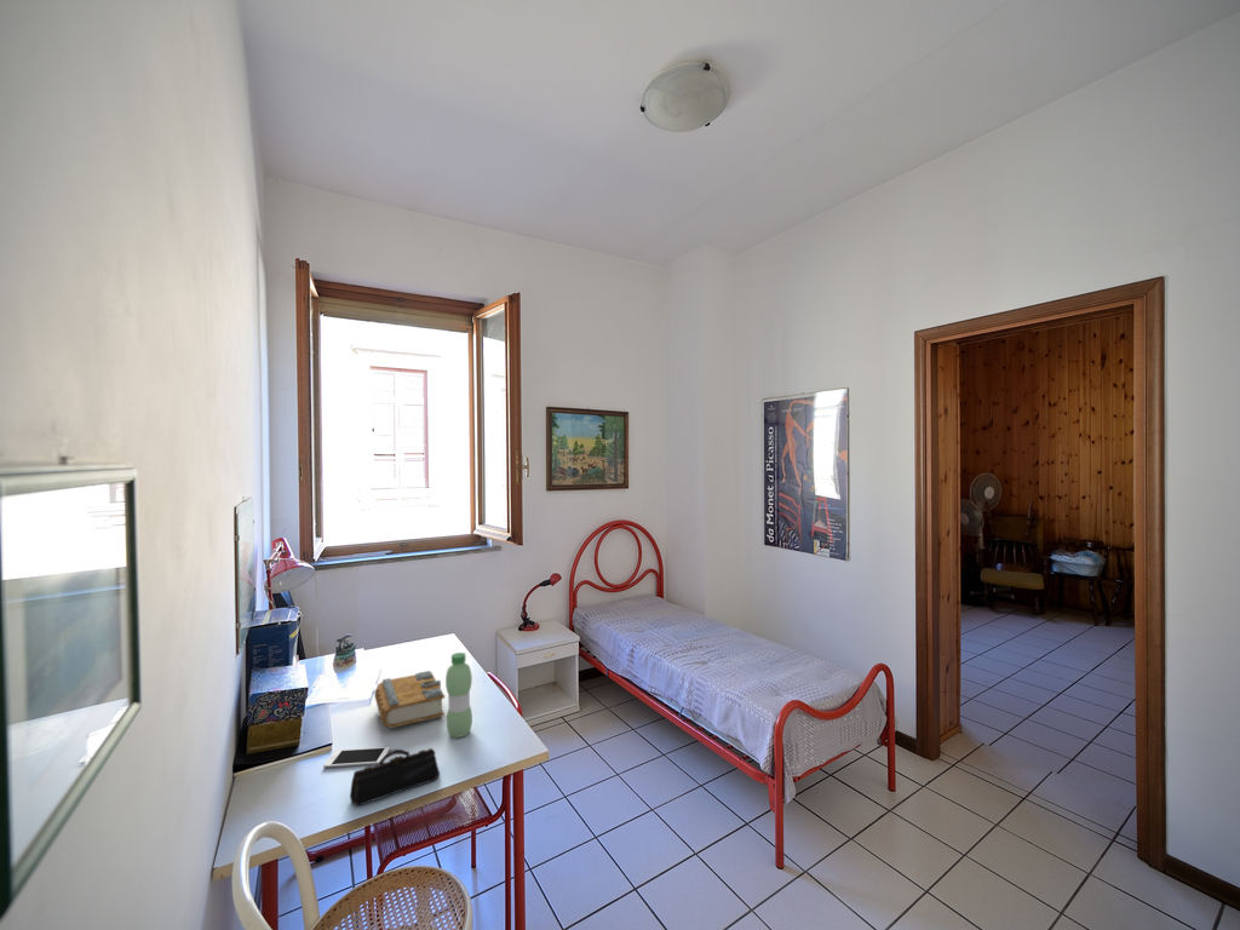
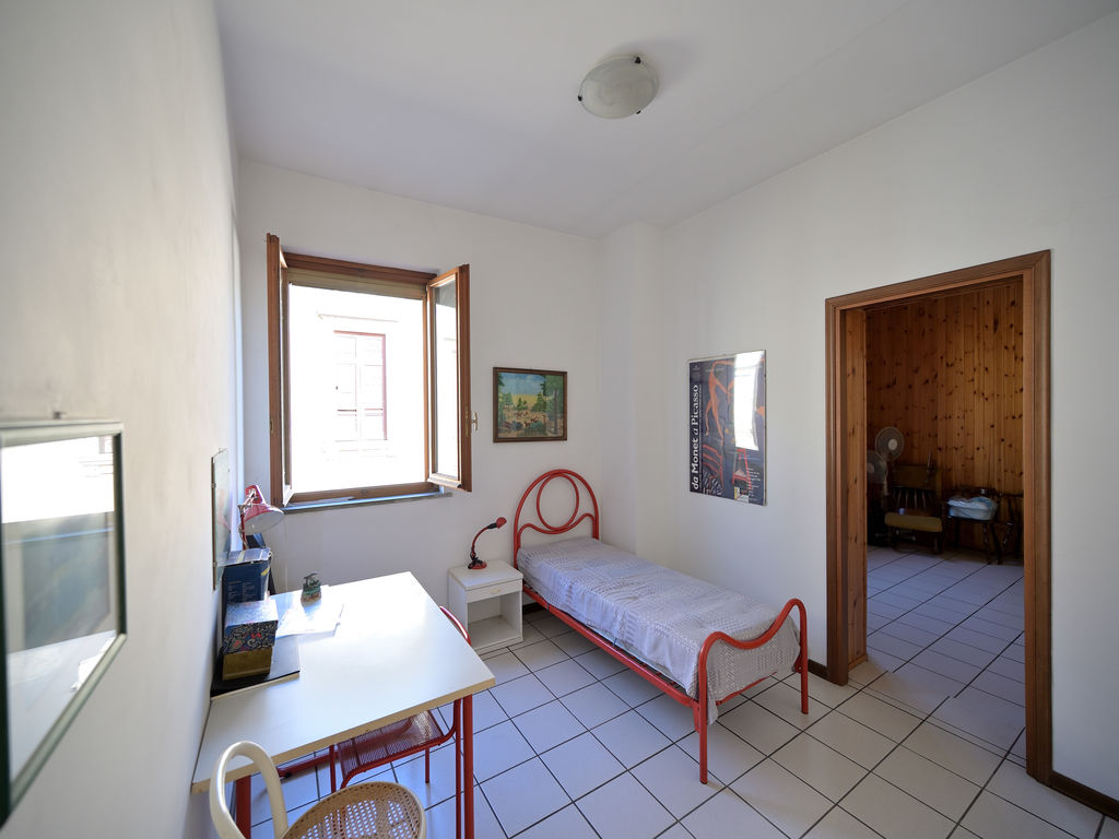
- pencil case [349,747,441,806]
- cell phone [322,746,391,769]
- water bottle [444,651,473,739]
- book [373,670,446,730]
